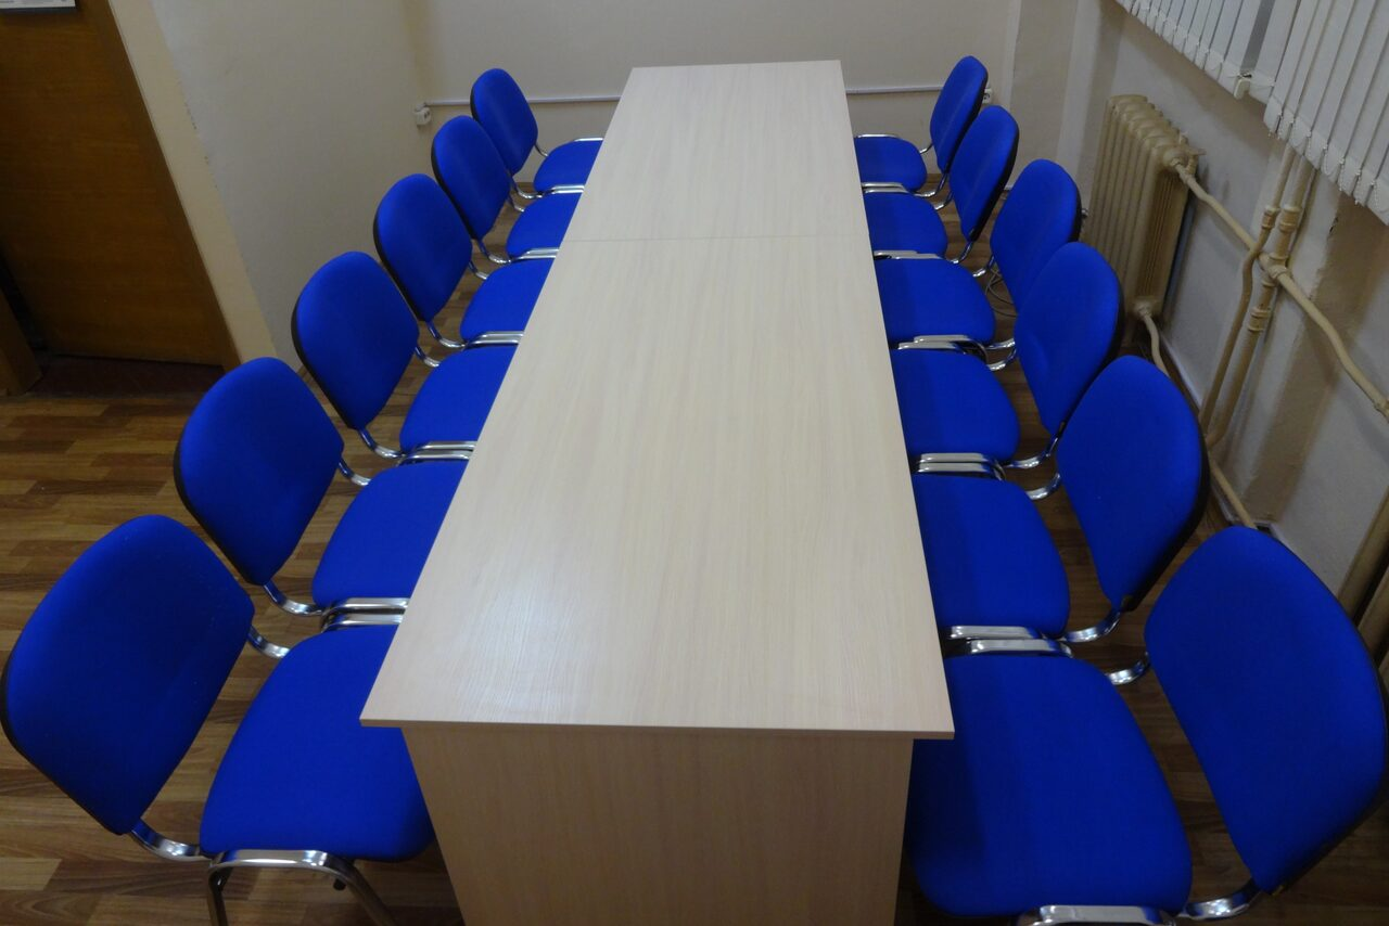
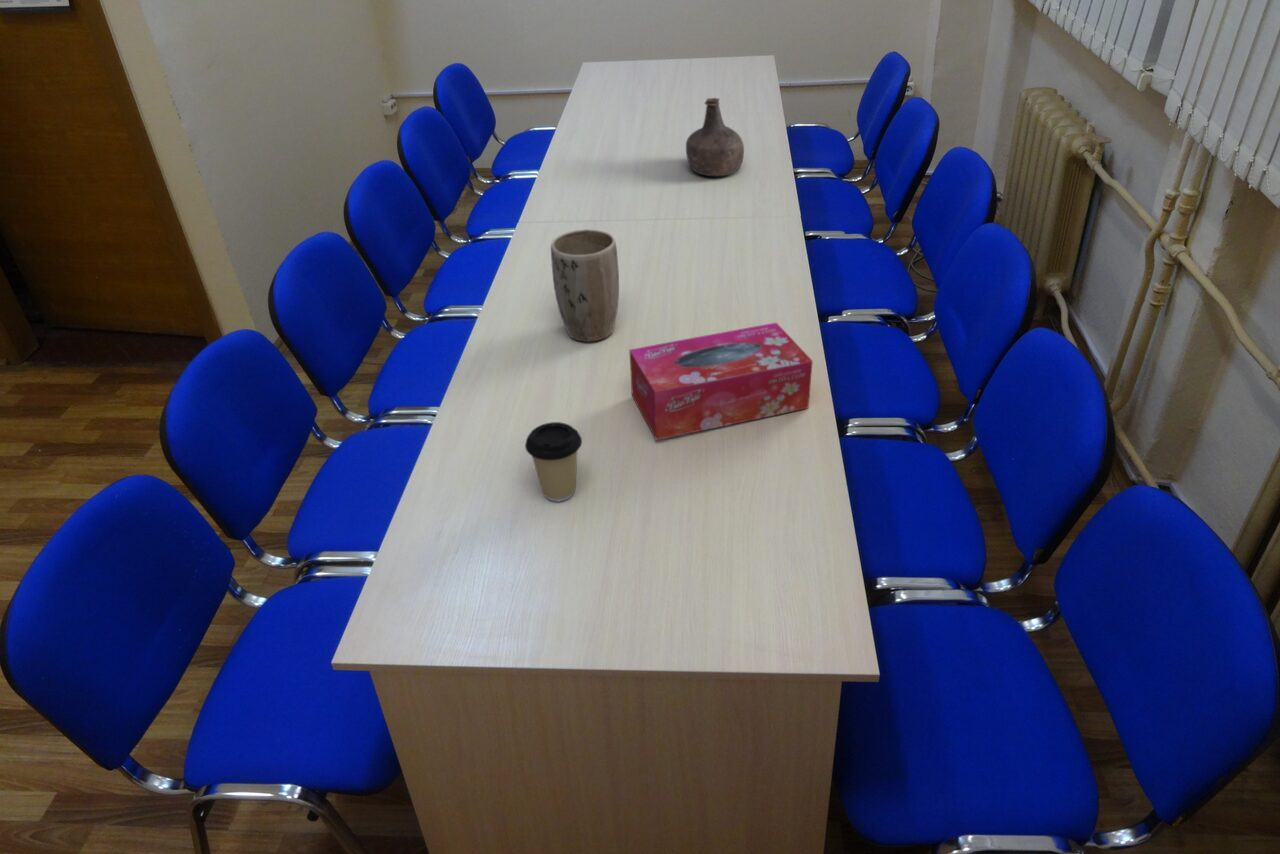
+ tissue box [628,321,814,441]
+ bottle [685,97,745,177]
+ plant pot [550,228,620,342]
+ coffee cup [524,421,583,502]
